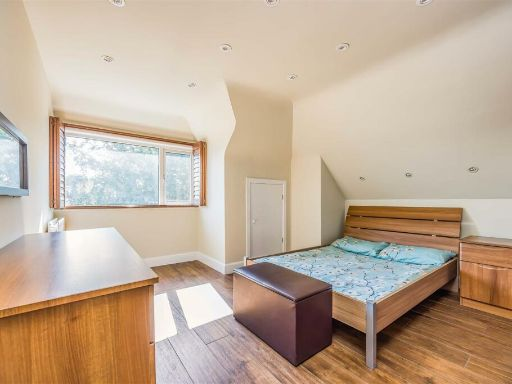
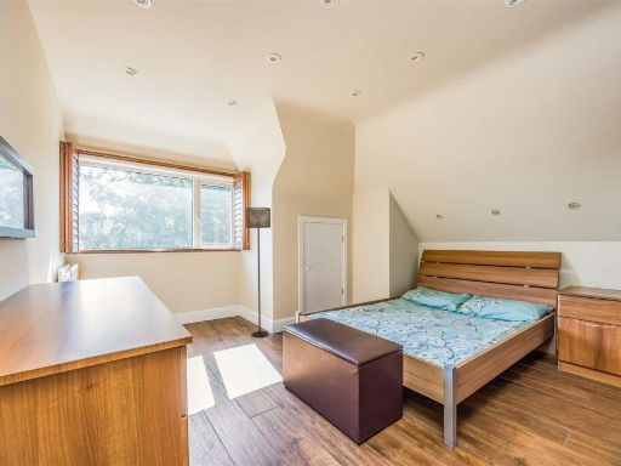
+ floor lamp [245,206,272,339]
